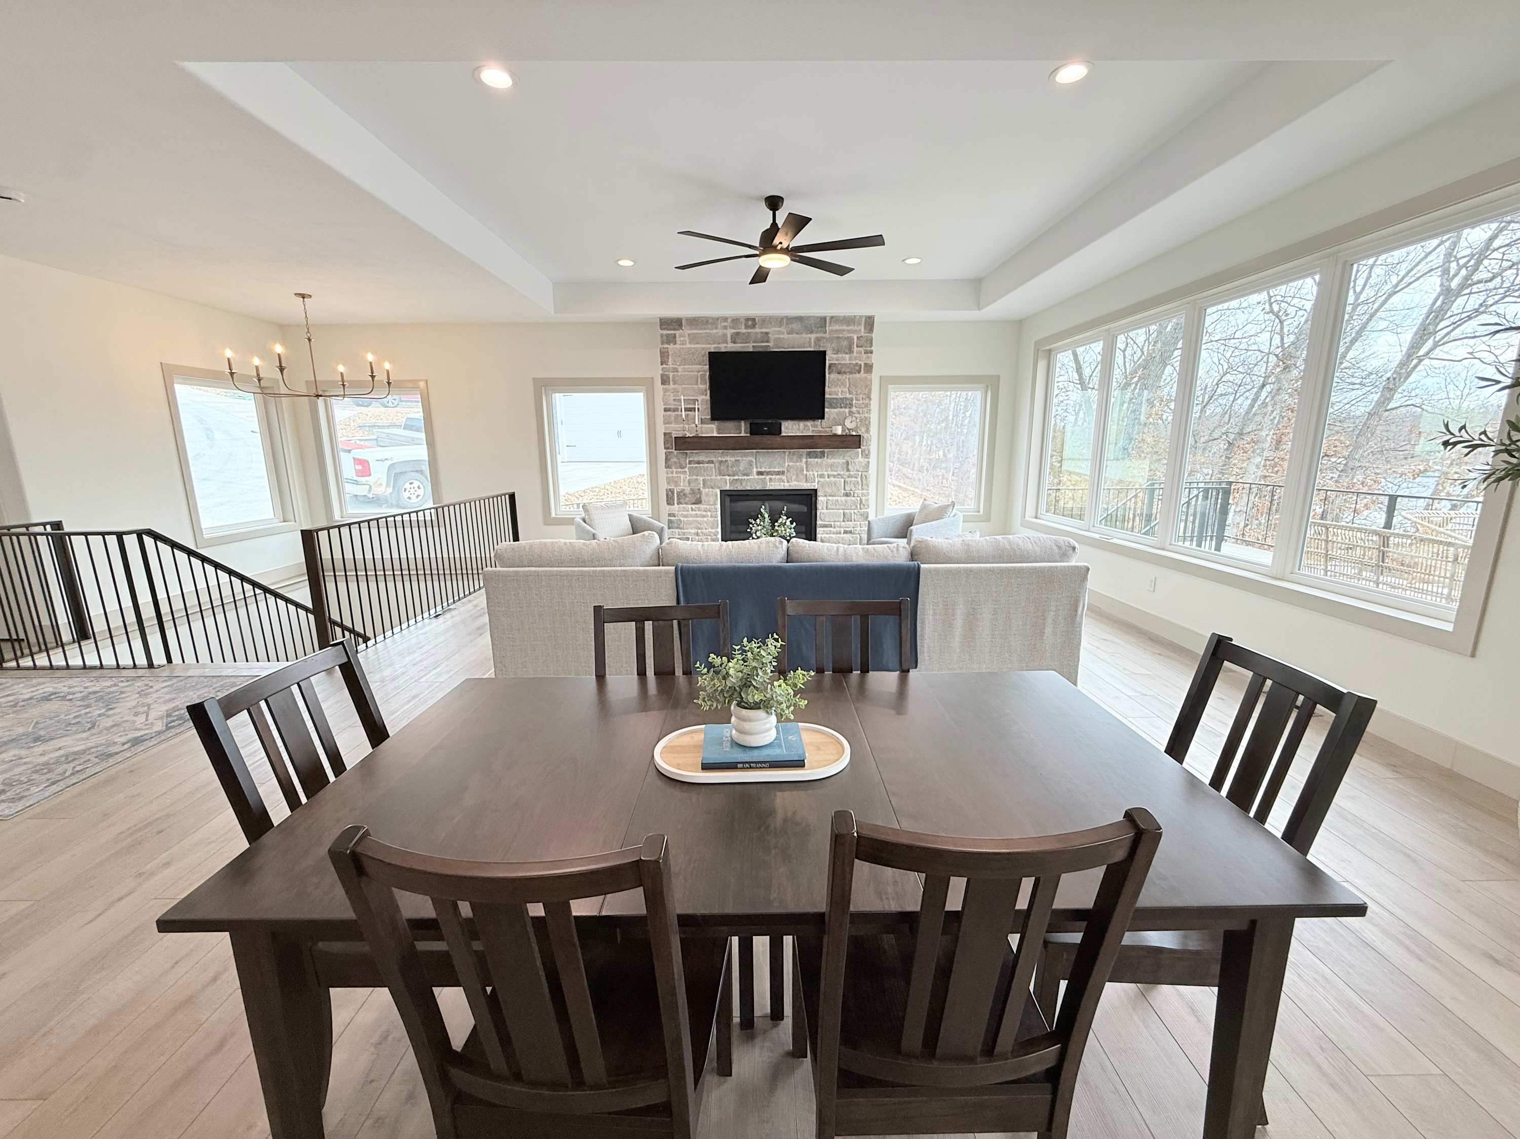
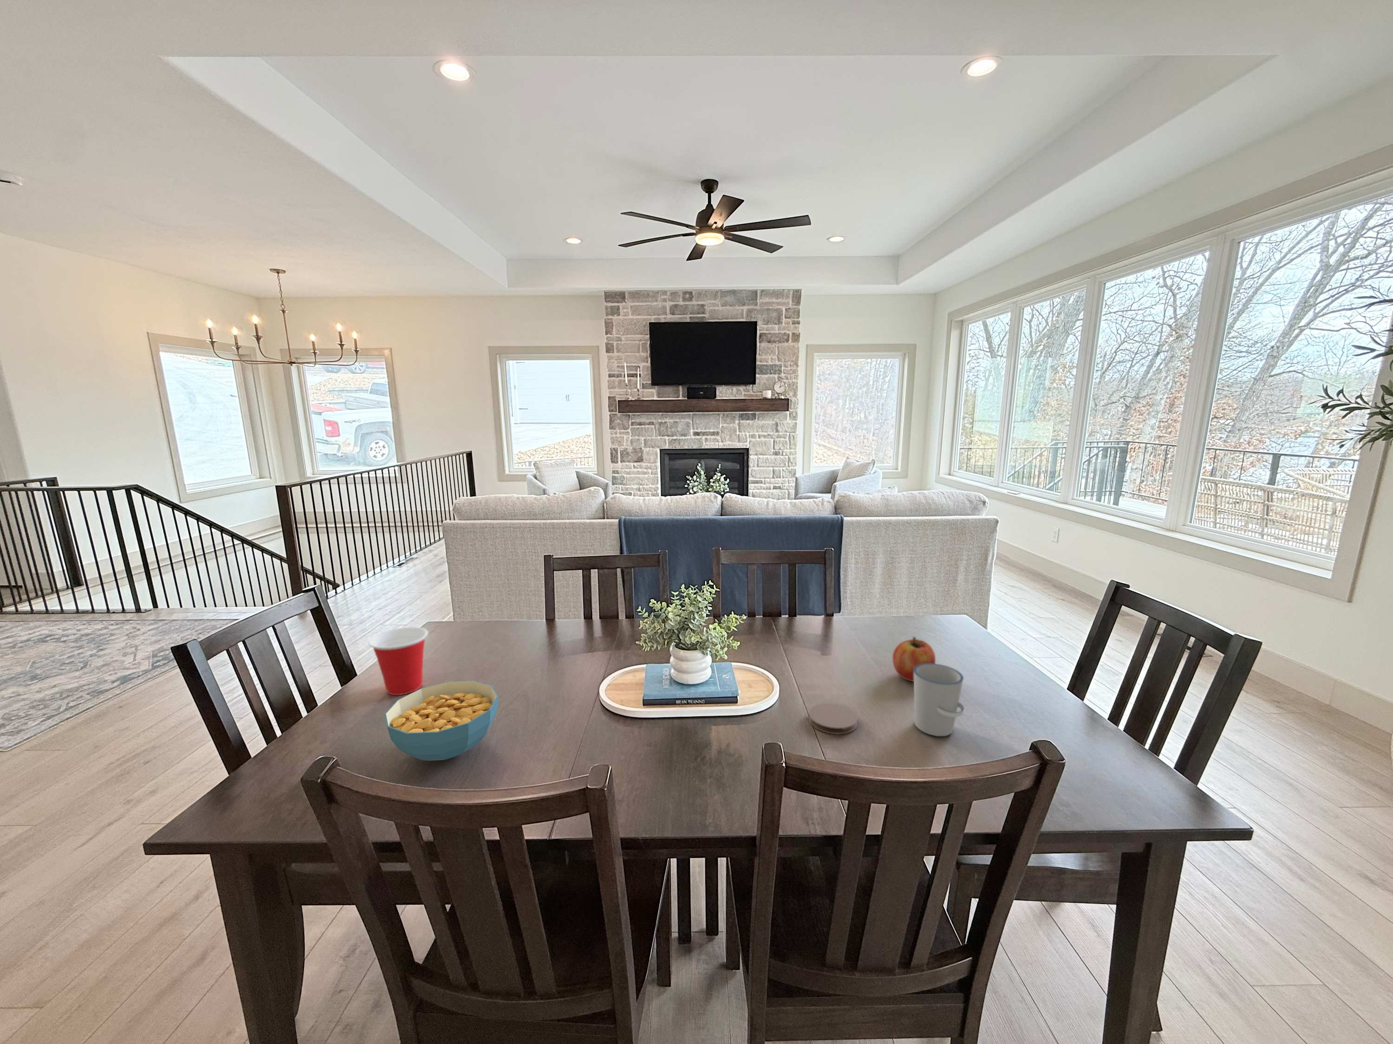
+ cup [367,626,429,695]
+ coaster [808,703,858,735]
+ fruit [892,637,936,682]
+ cup [914,663,964,737]
+ cereal bowl [384,680,499,761]
